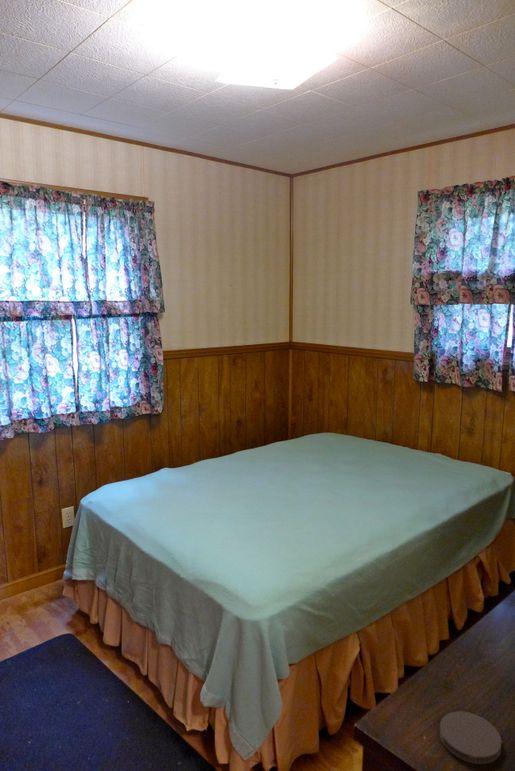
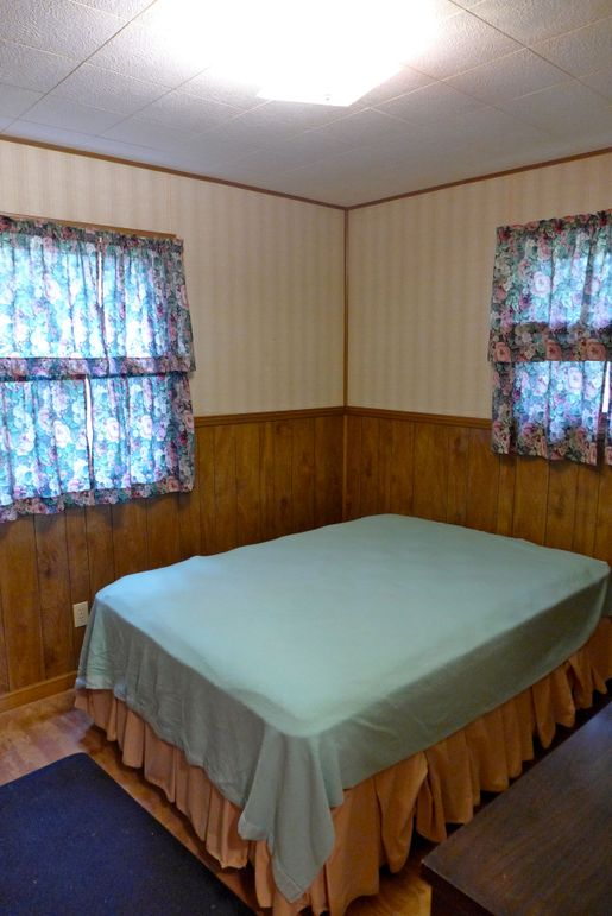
- coaster [438,710,503,765]
